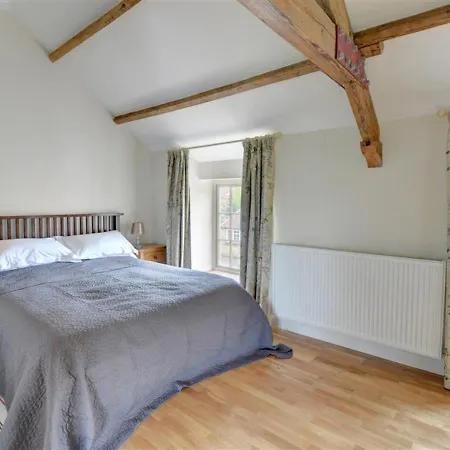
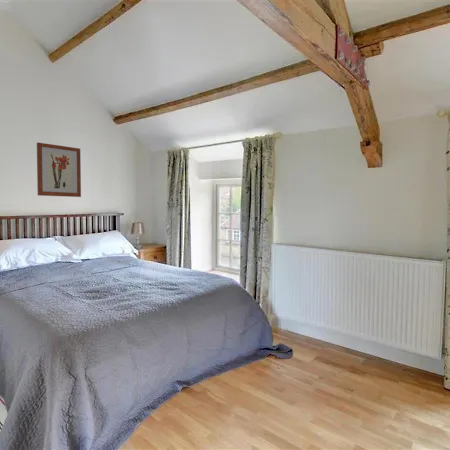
+ wall art [36,142,82,198]
